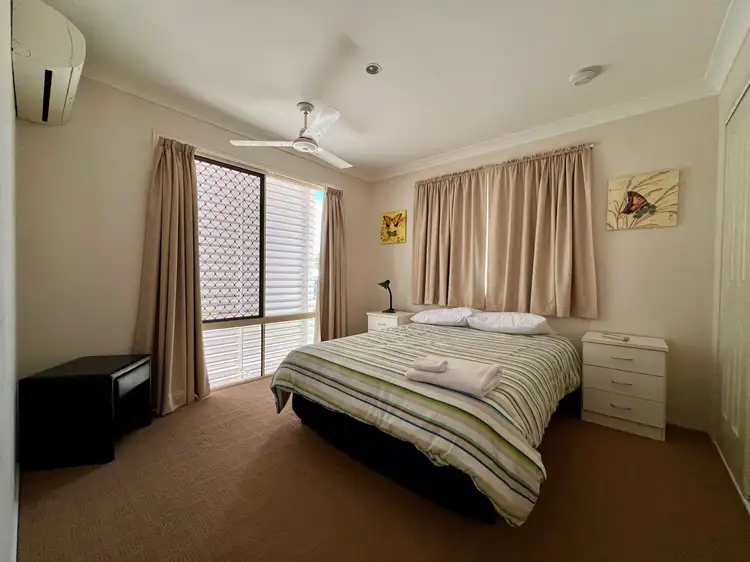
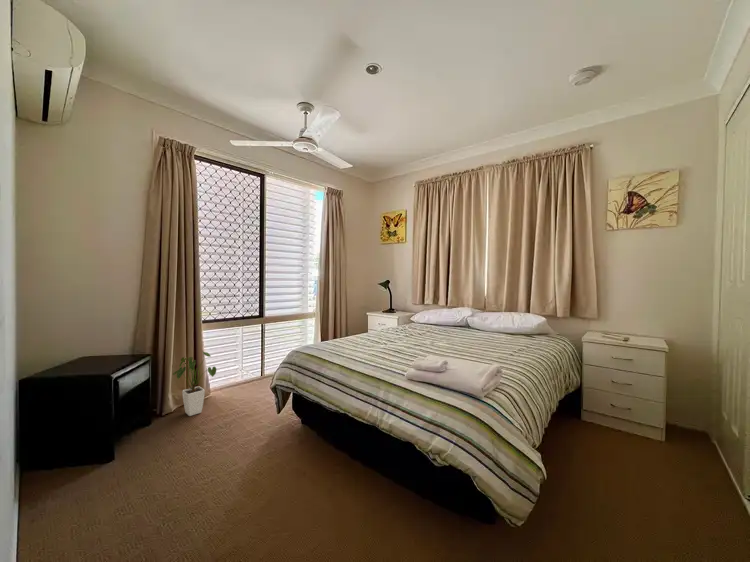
+ house plant [172,351,217,417]
